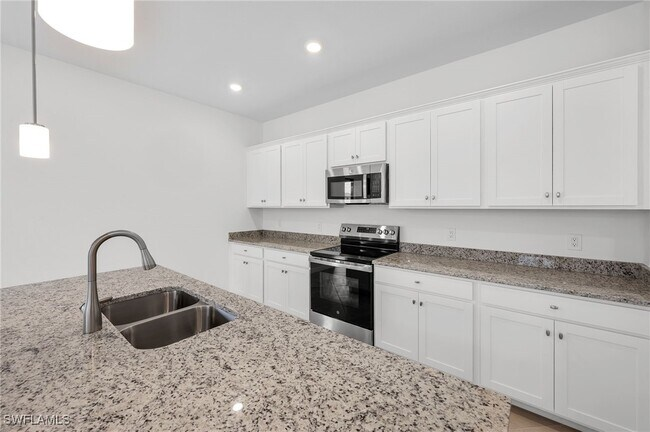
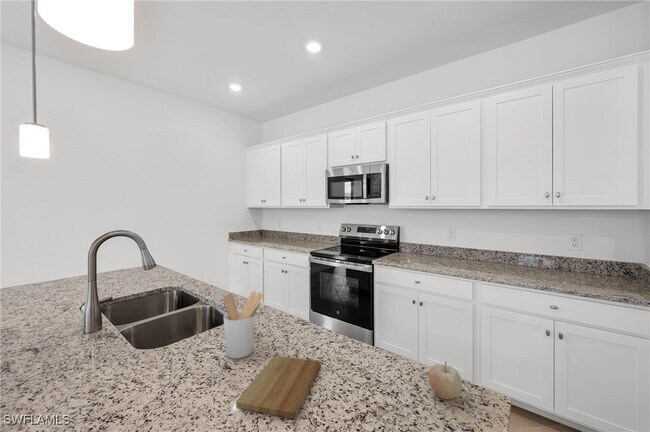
+ utensil holder [222,290,265,360]
+ fruit [428,361,463,400]
+ cutting board [235,355,322,419]
